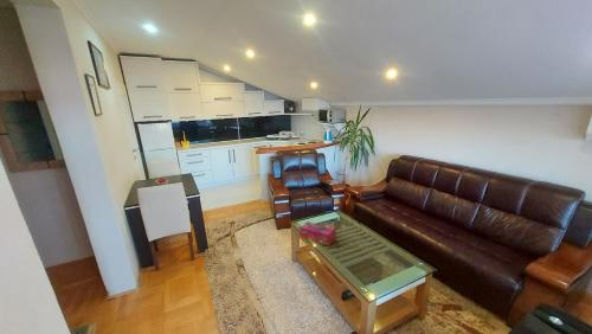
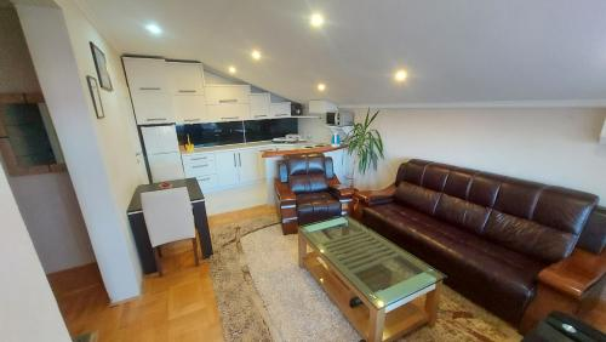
- tissue box [298,220,337,246]
